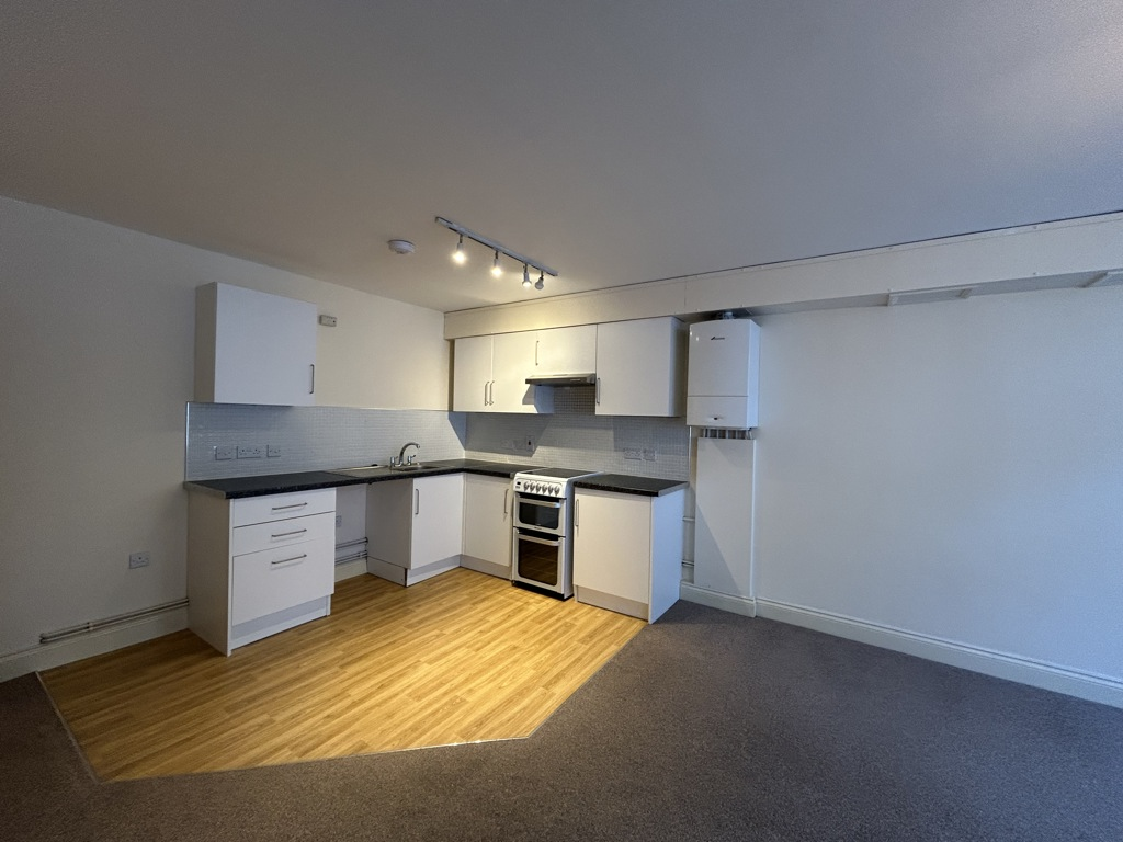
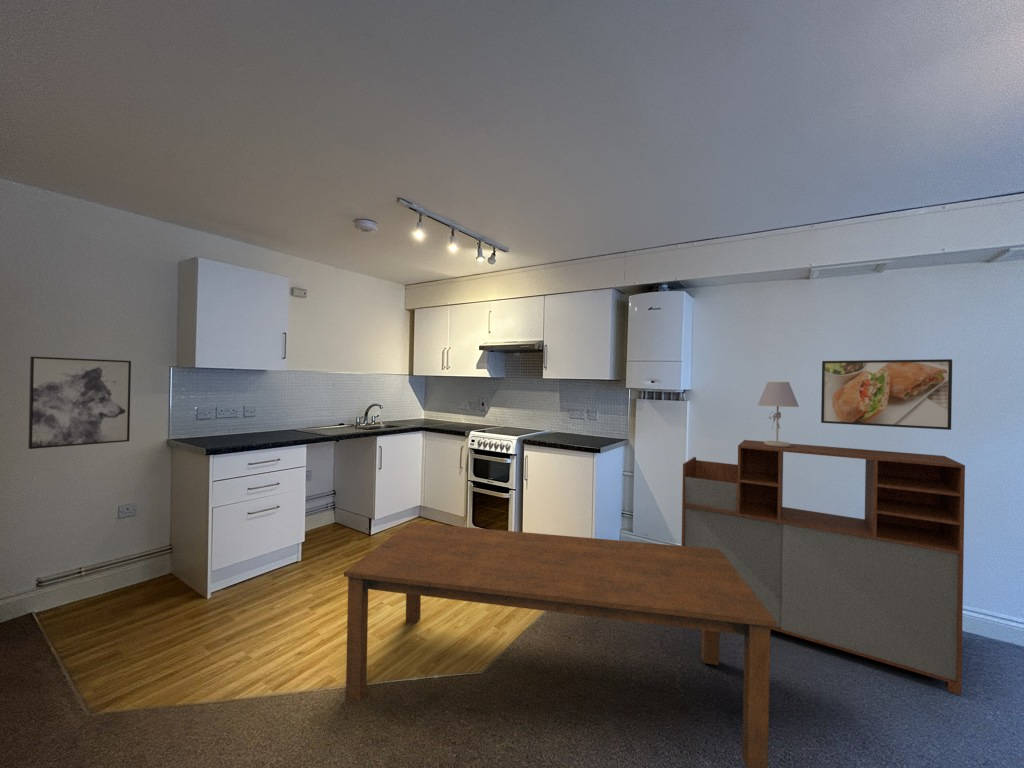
+ storage cabinet [681,439,966,696]
+ dining table [343,522,776,768]
+ wall art [27,355,132,450]
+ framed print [820,358,953,431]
+ table lamp [757,381,800,447]
